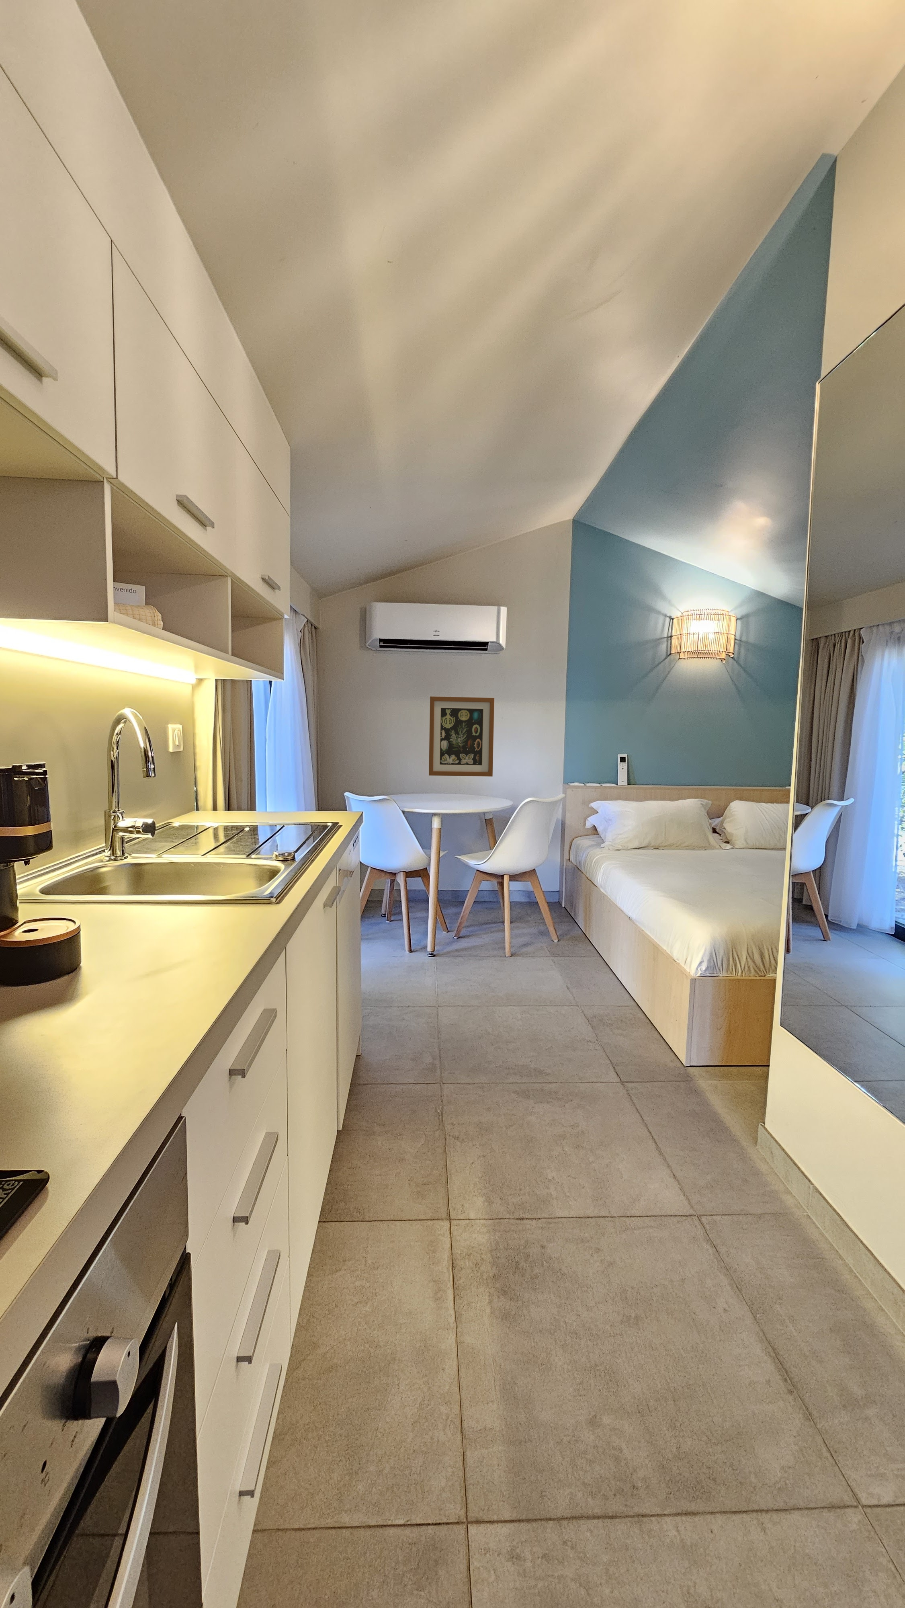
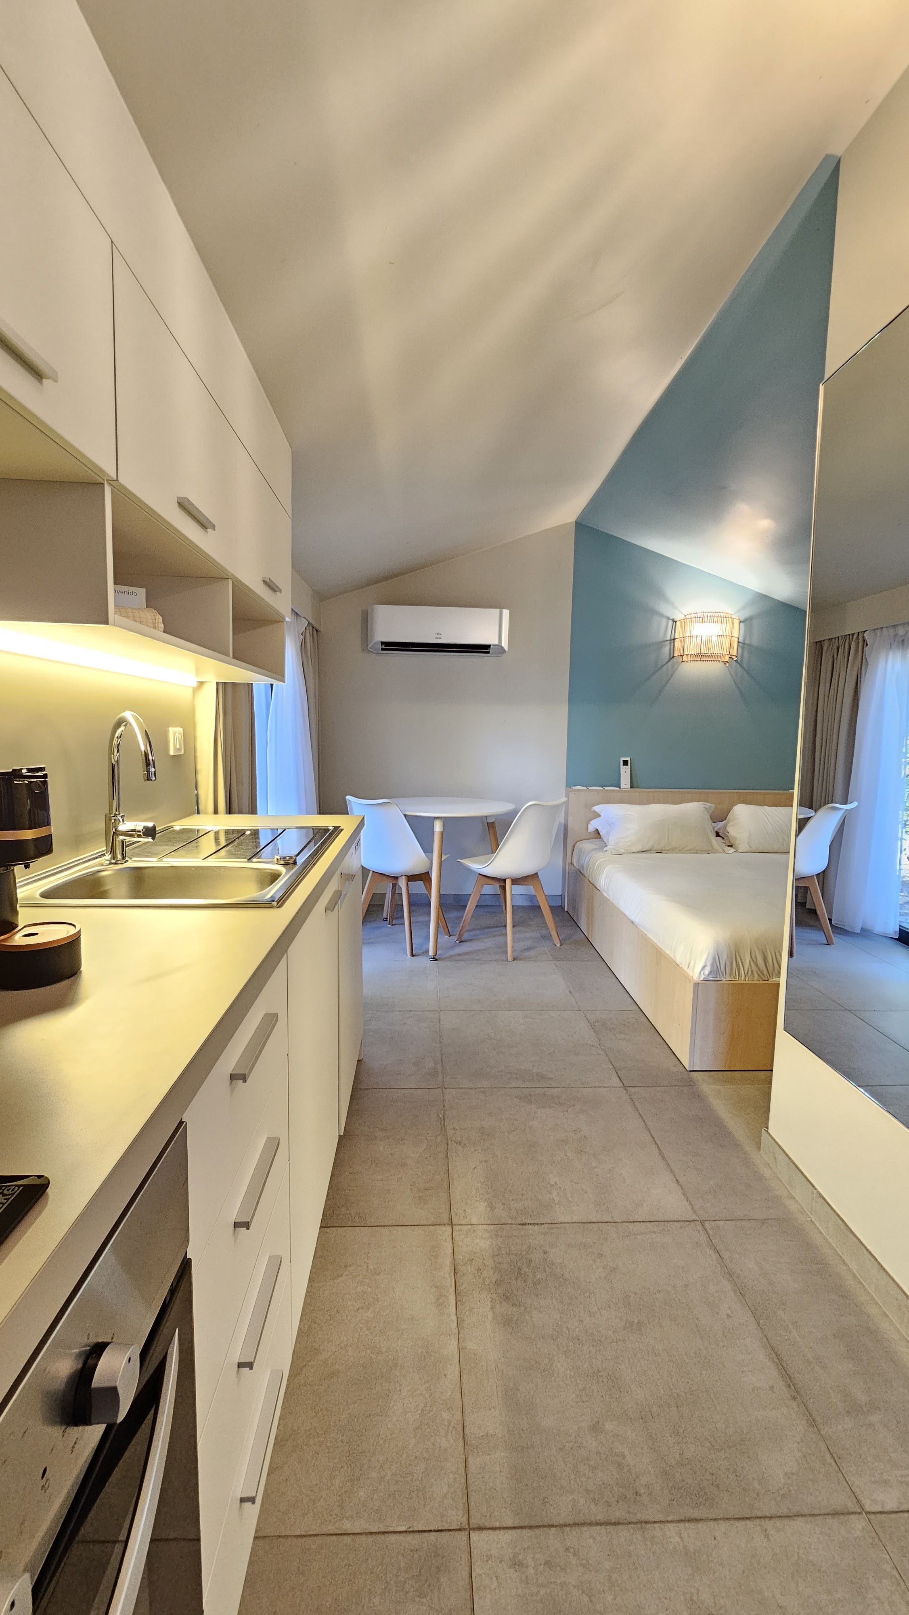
- wall art [428,696,494,777]
